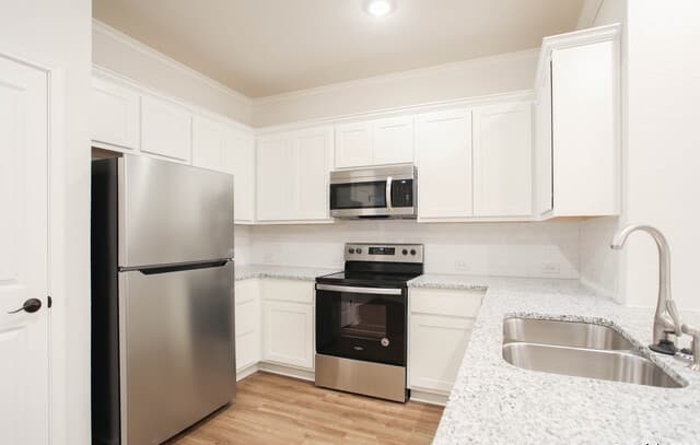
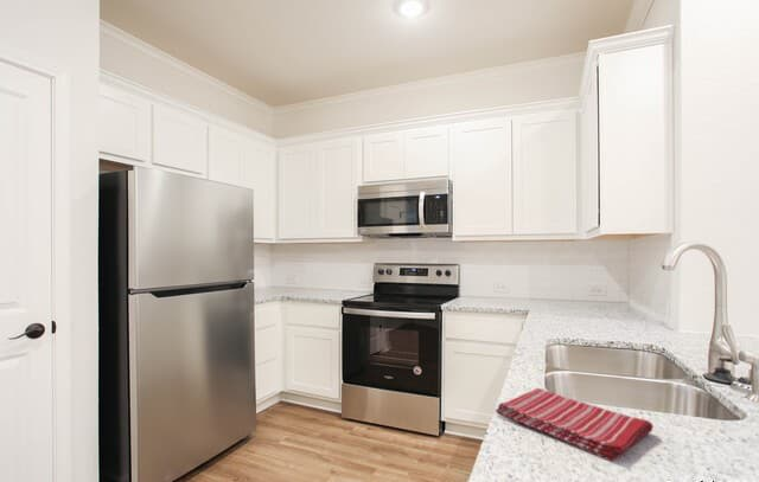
+ dish towel [495,387,653,462]
